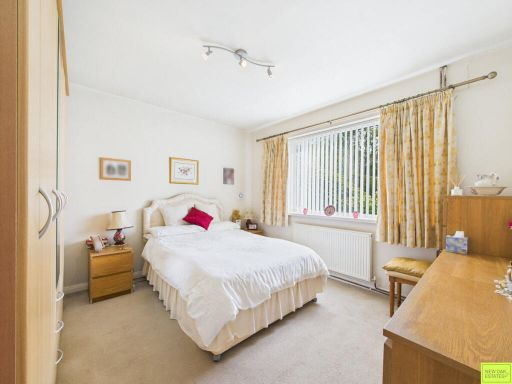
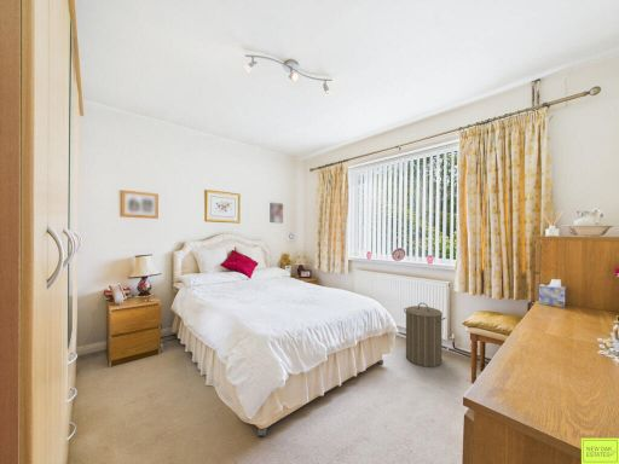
+ laundry hamper [403,302,447,369]
